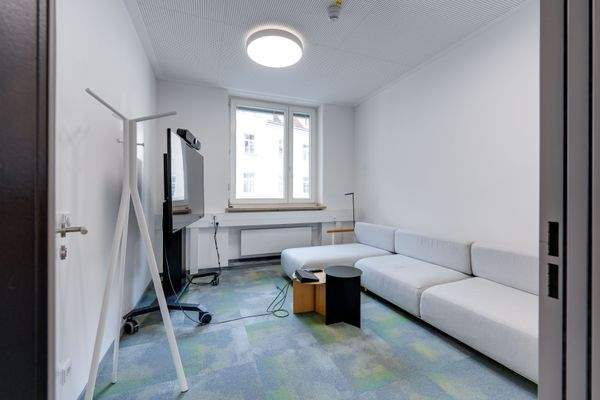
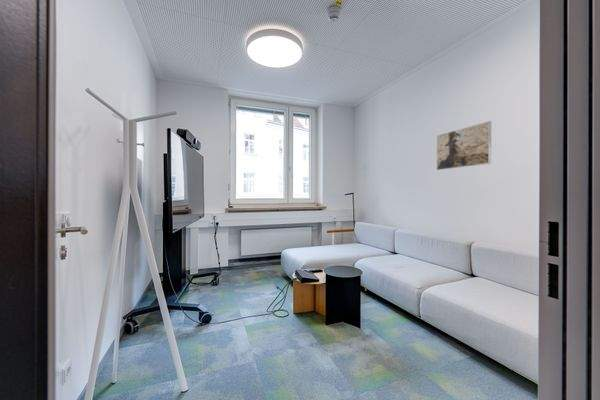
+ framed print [436,120,492,171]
